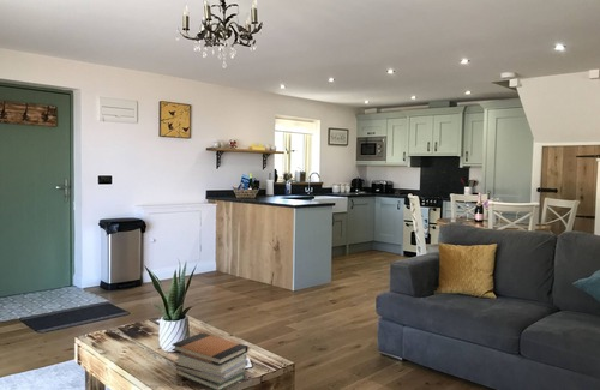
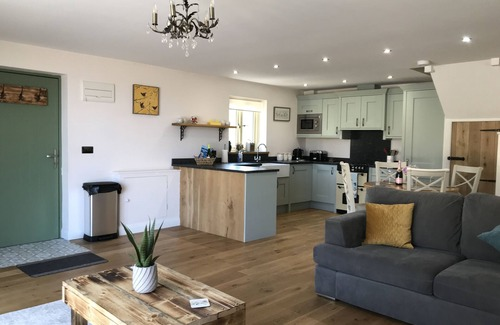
- book stack [172,332,248,390]
